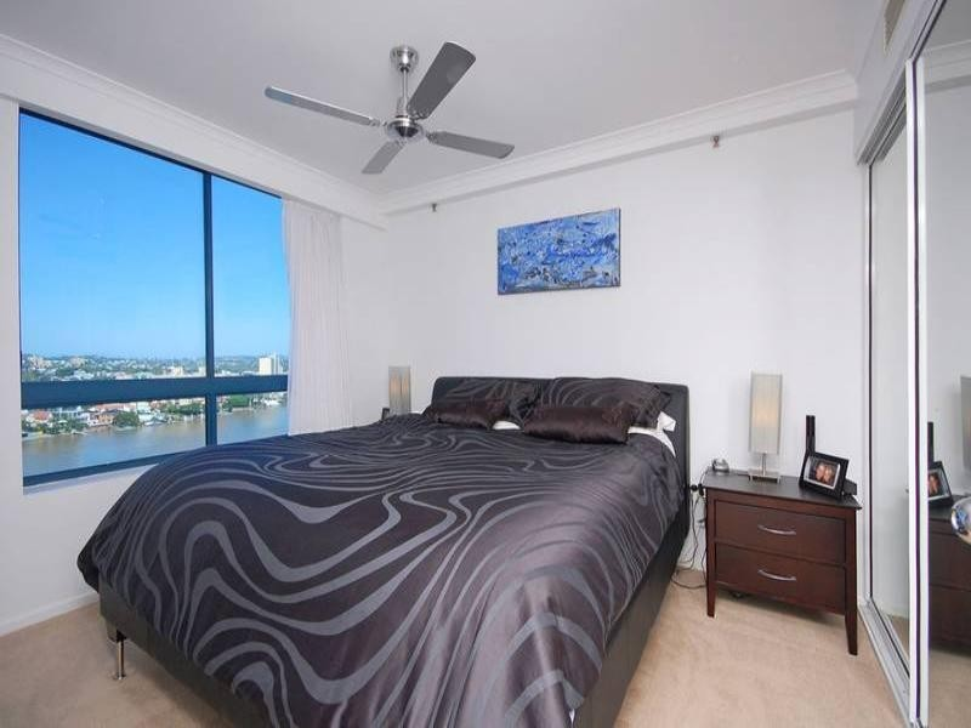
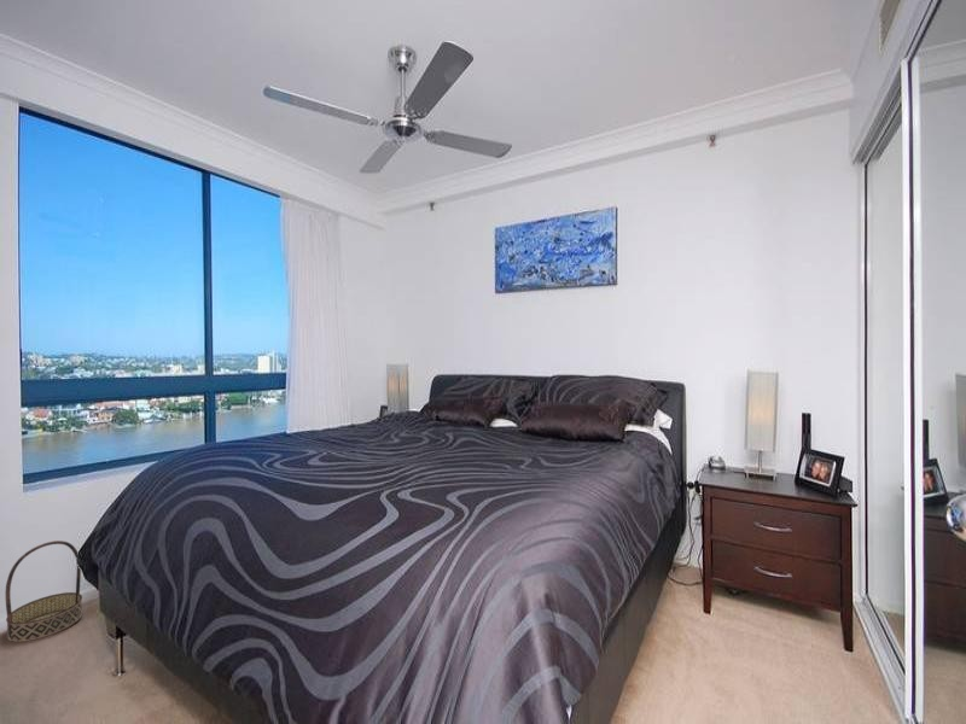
+ basket [5,539,83,642]
